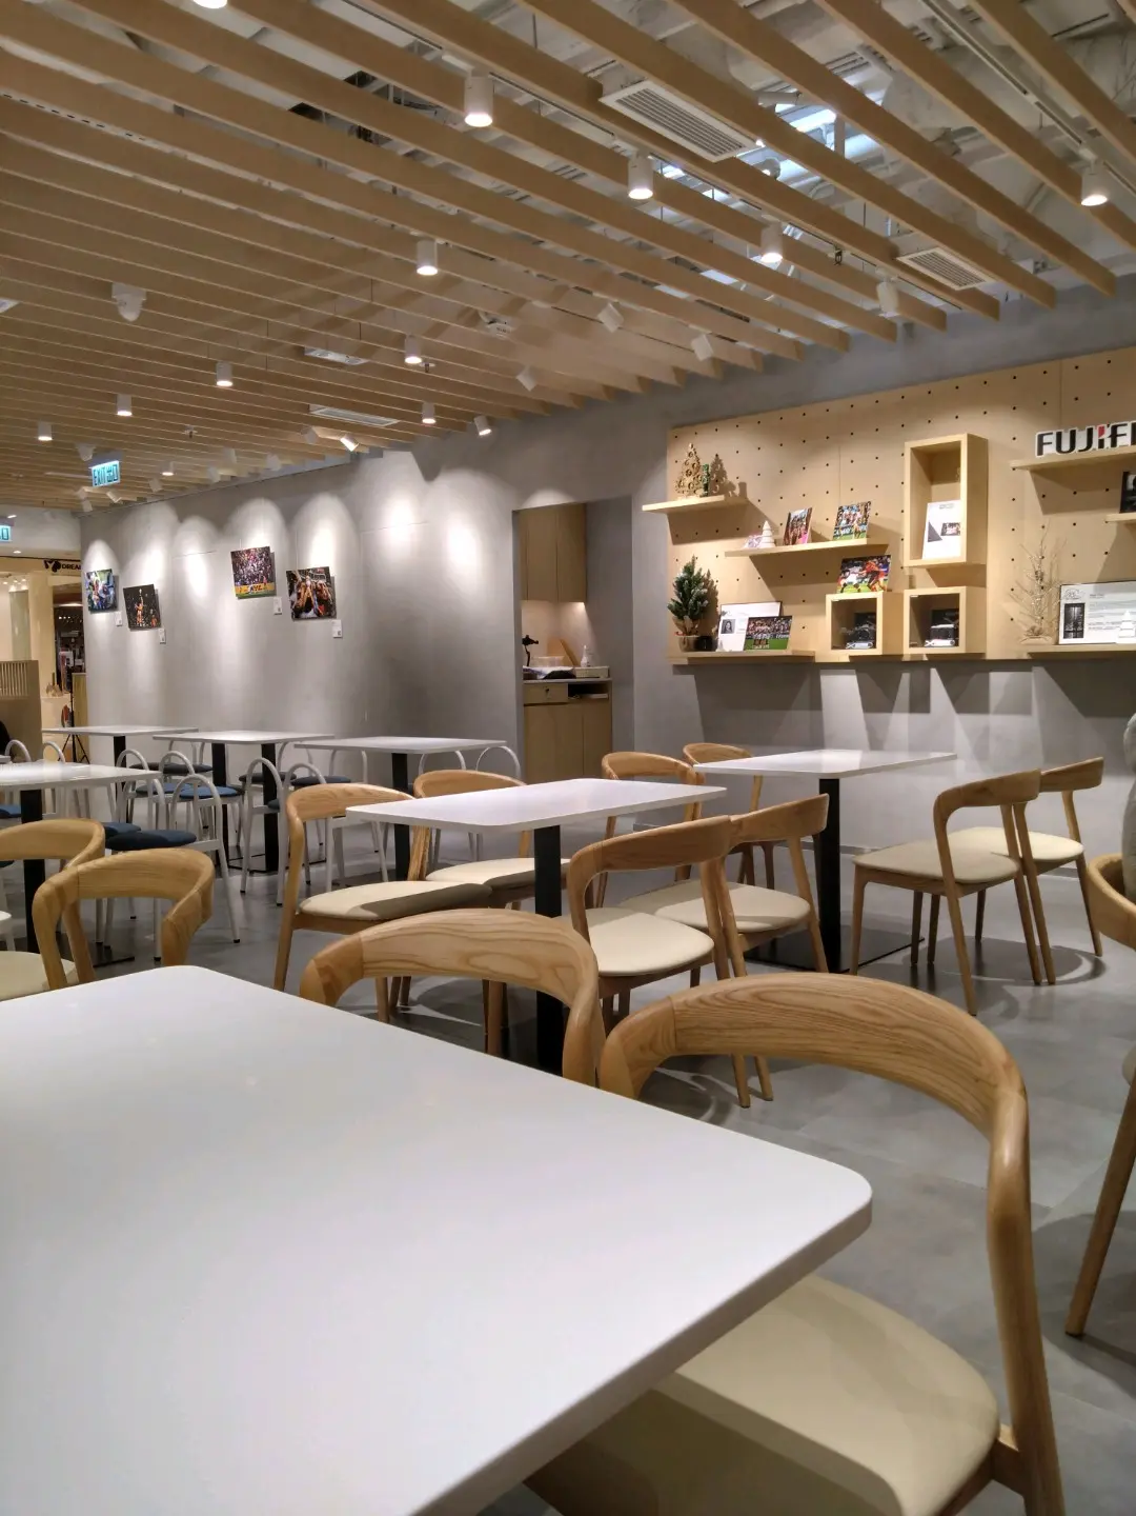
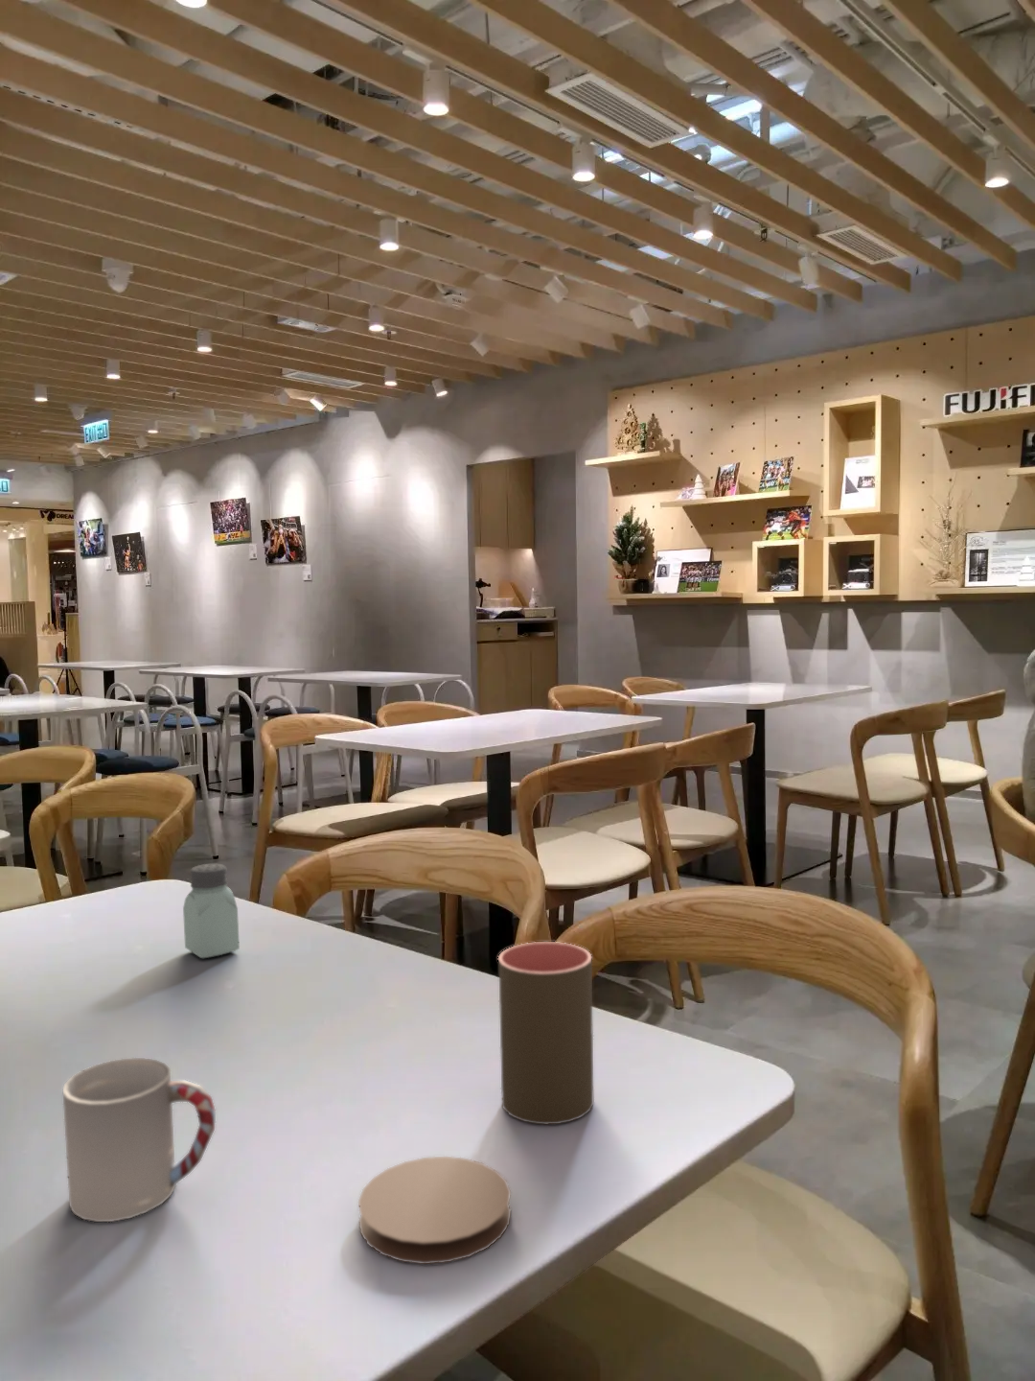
+ coaster [358,1156,512,1265]
+ saltshaker [182,863,240,959]
+ cup [62,1057,216,1222]
+ cup [497,941,595,1125]
